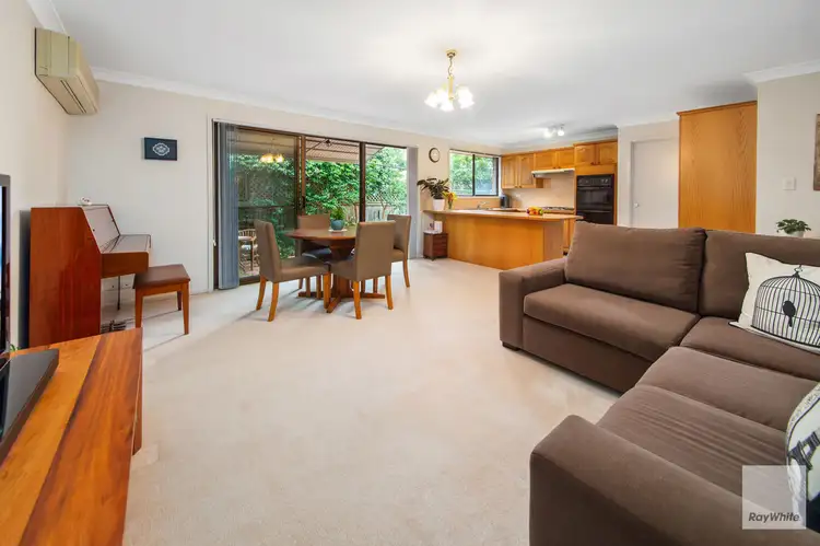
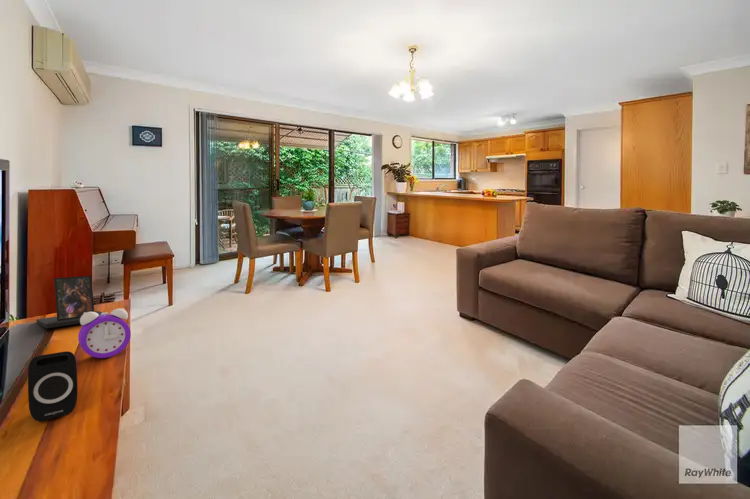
+ photo frame [36,275,103,329]
+ alarm clock [77,307,132,359]
+ speaker [27,350,79,423]
